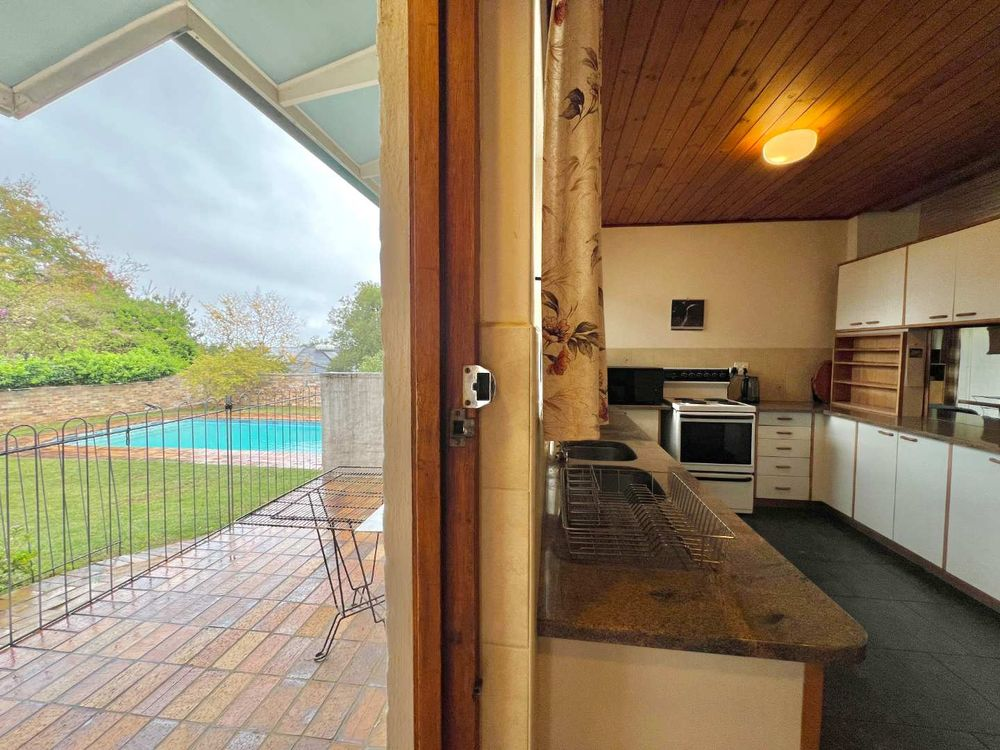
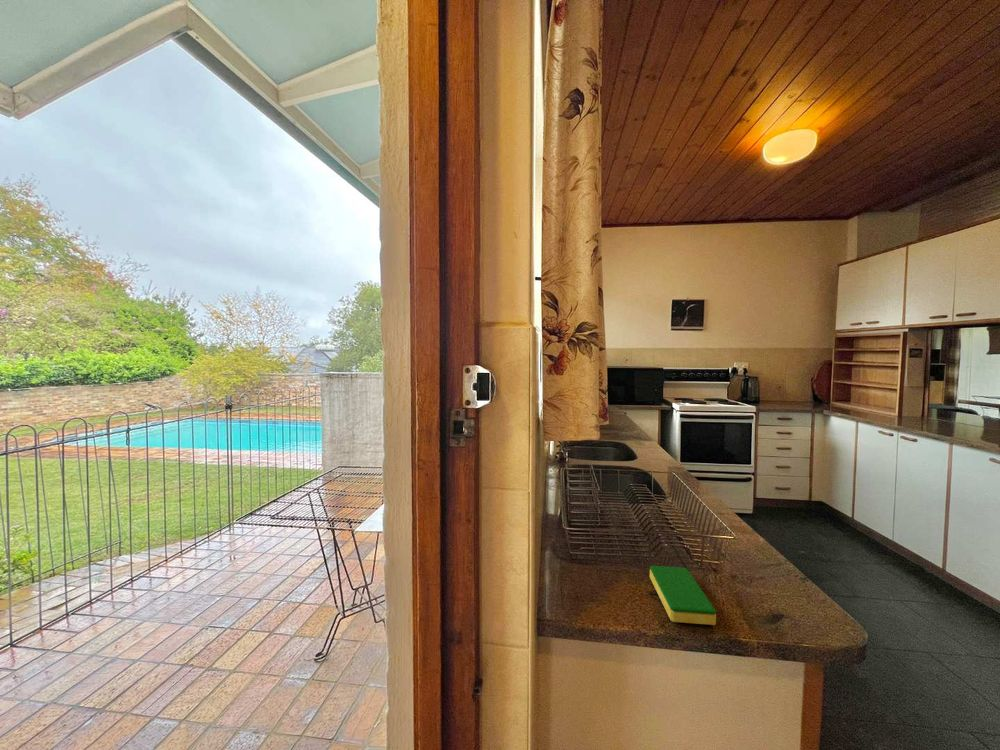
+ dish sponge [649,565,717,626]
